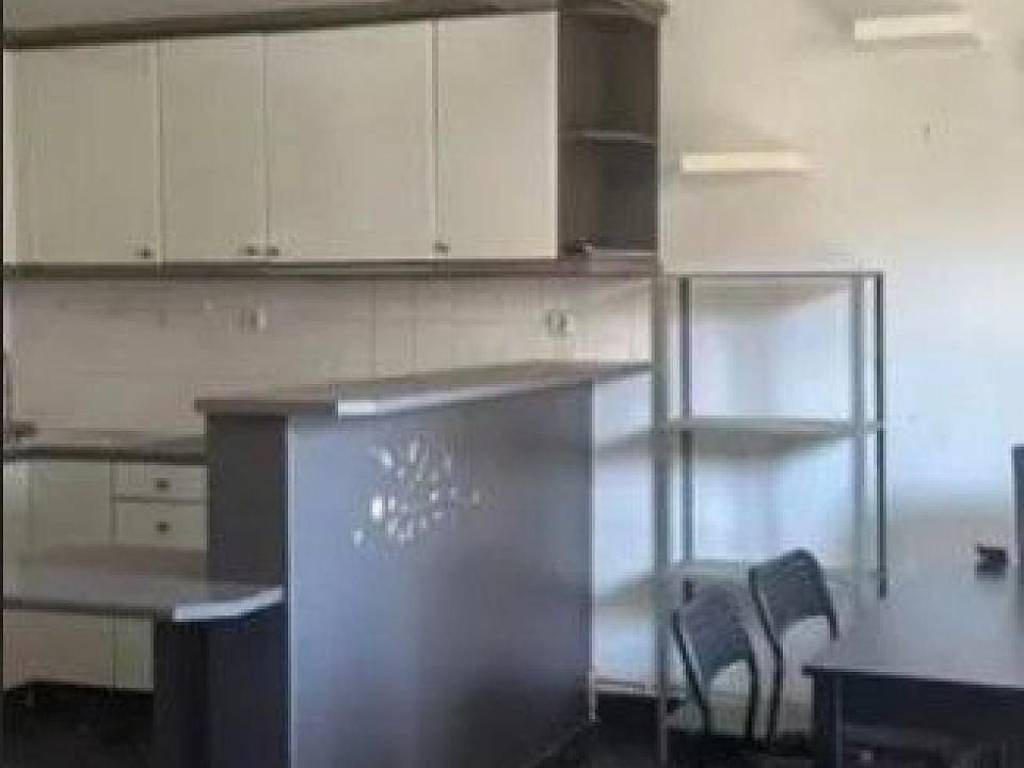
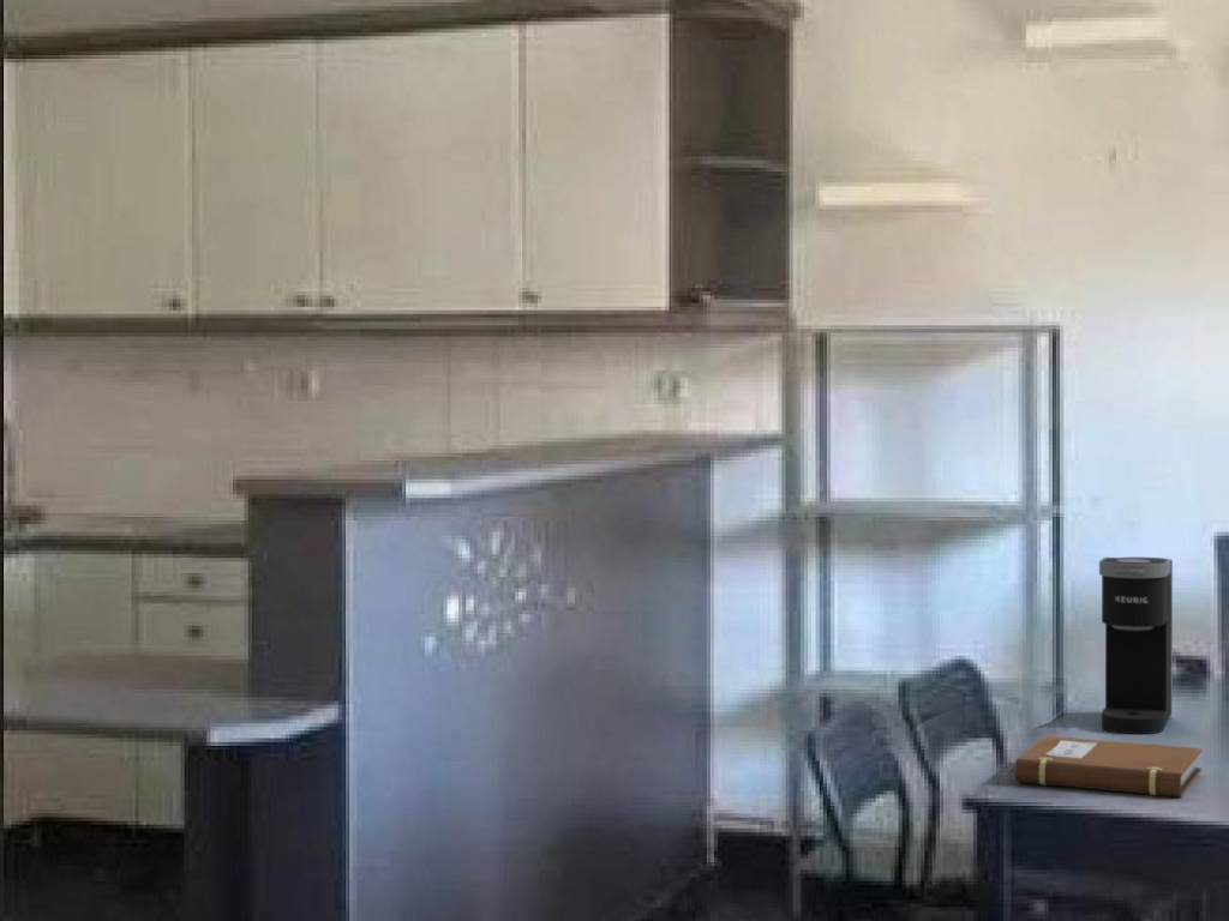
+ notebook [1009,734,1203,799]
+ coffee maker [1098,556,1174,735]
